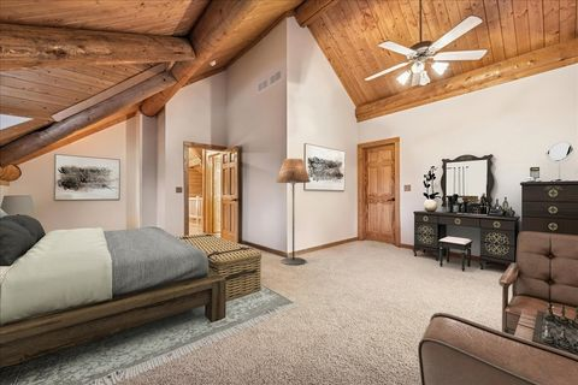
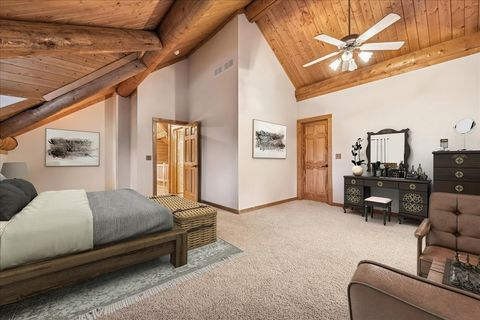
- floor lamp [276,158,312,266]
